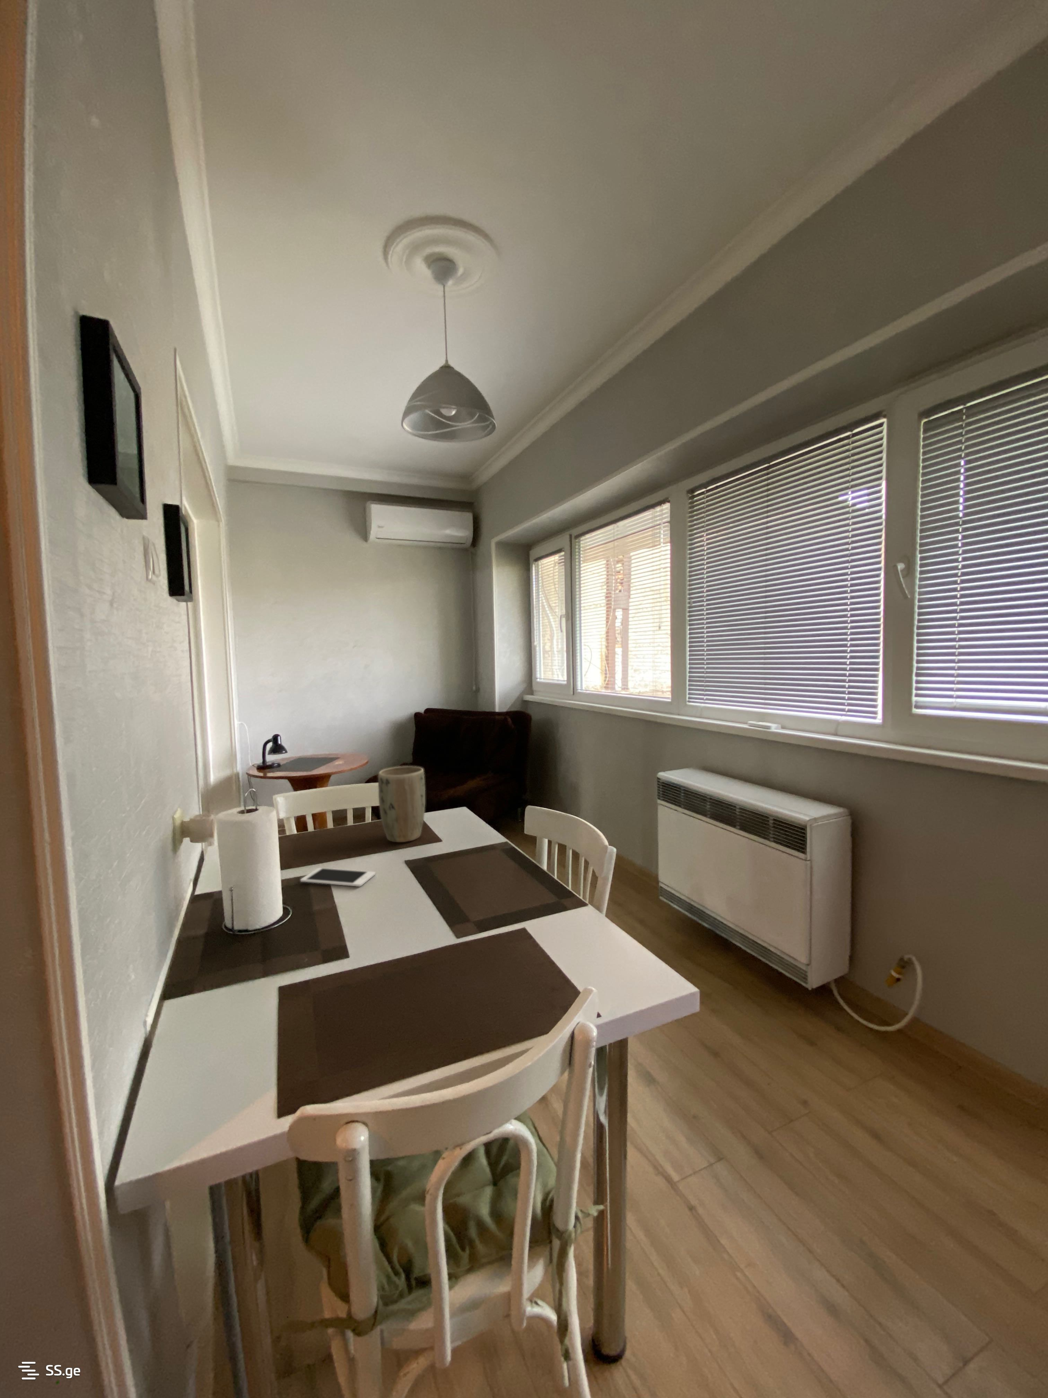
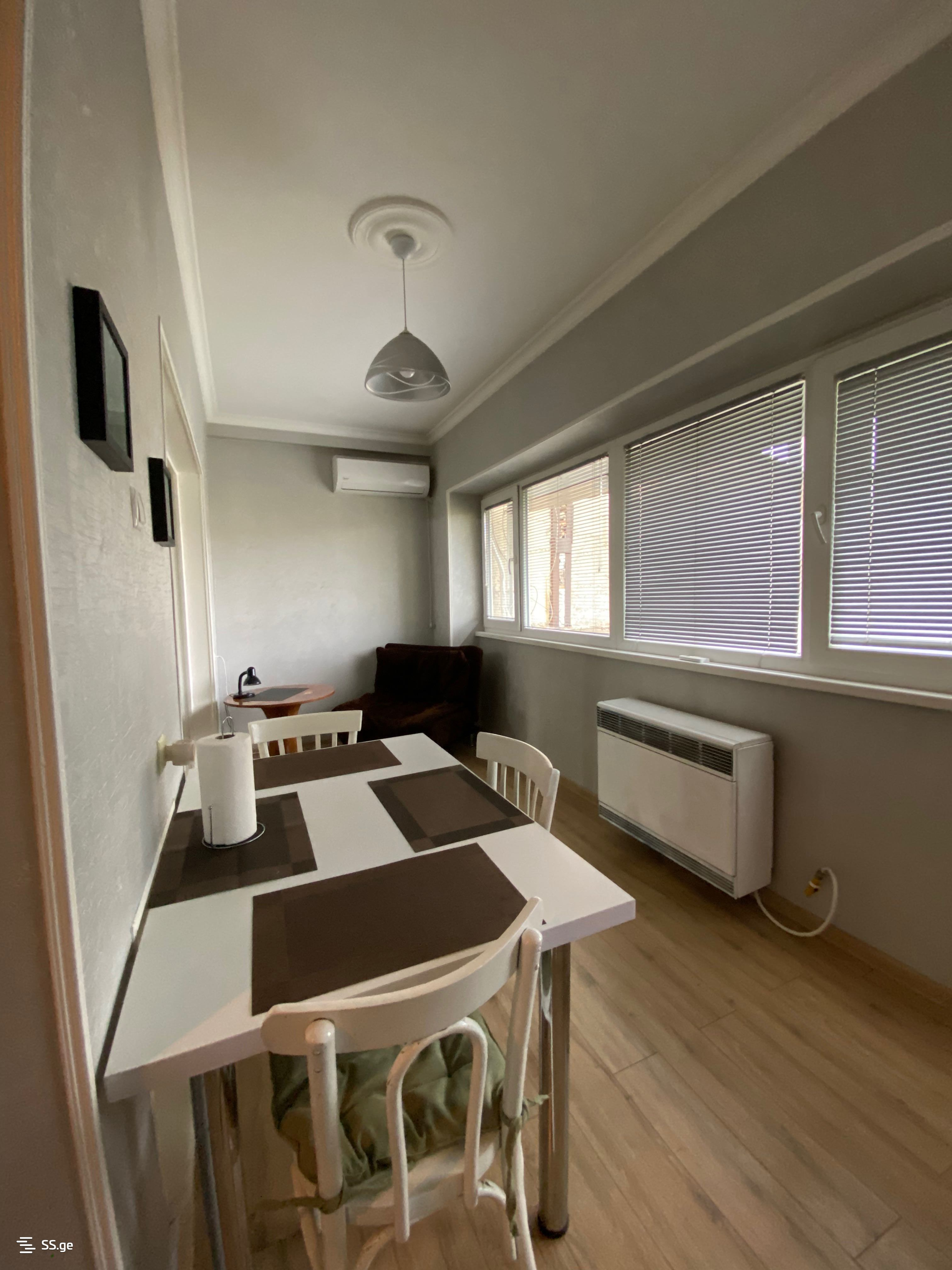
- plant pot [378,765,426,842]
- cell phone [301,867,375,887]
